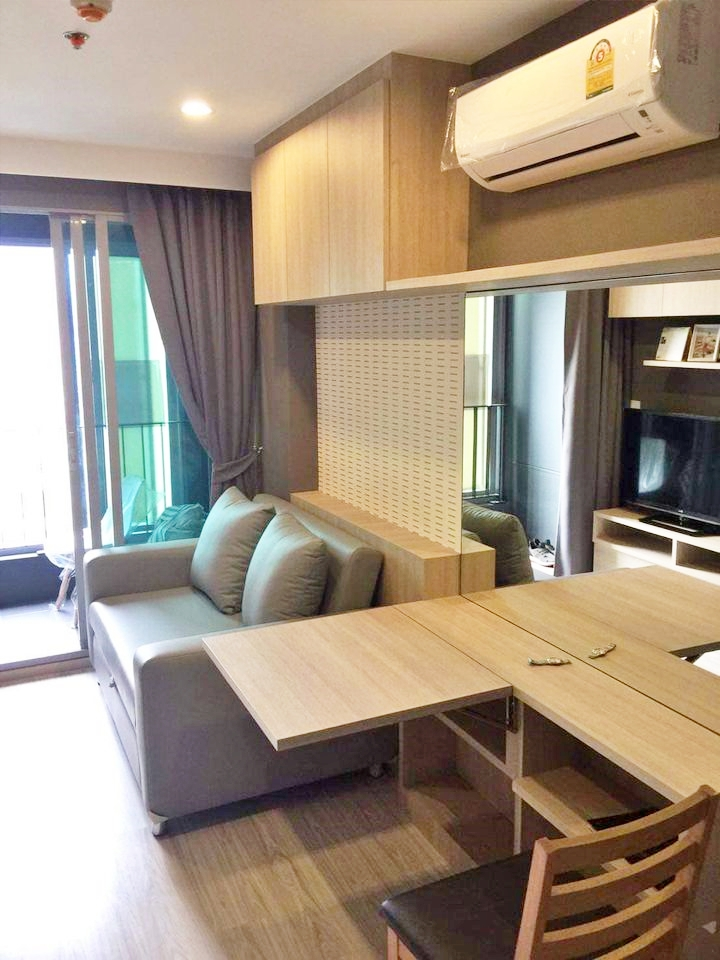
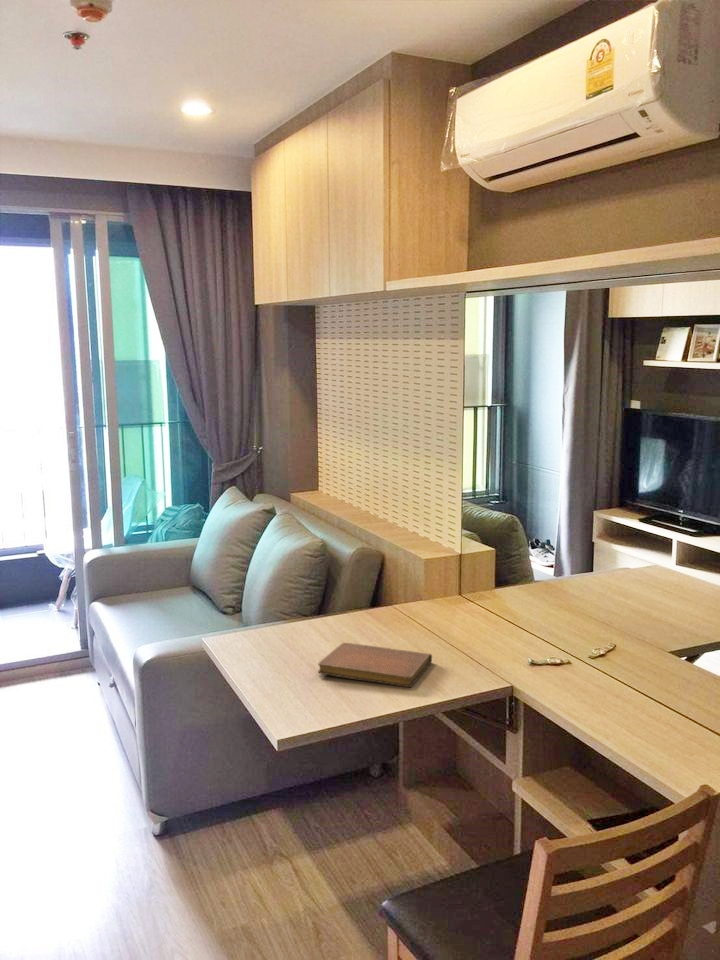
+ notebook [317,642,433,688]
